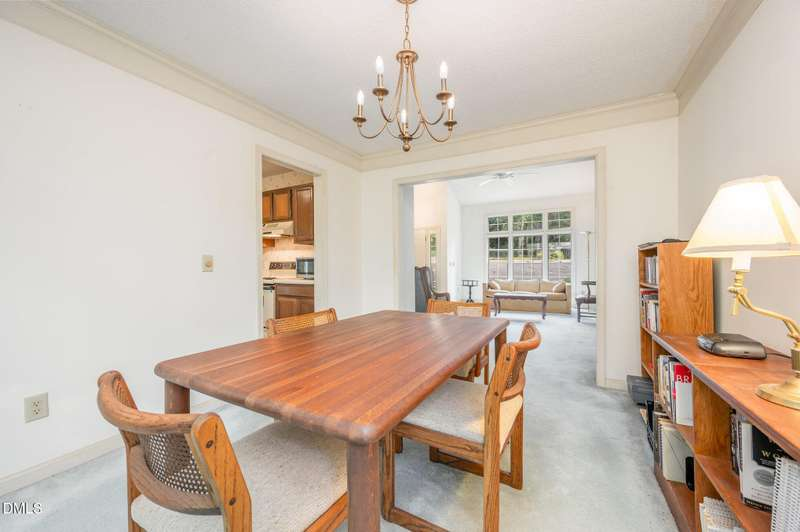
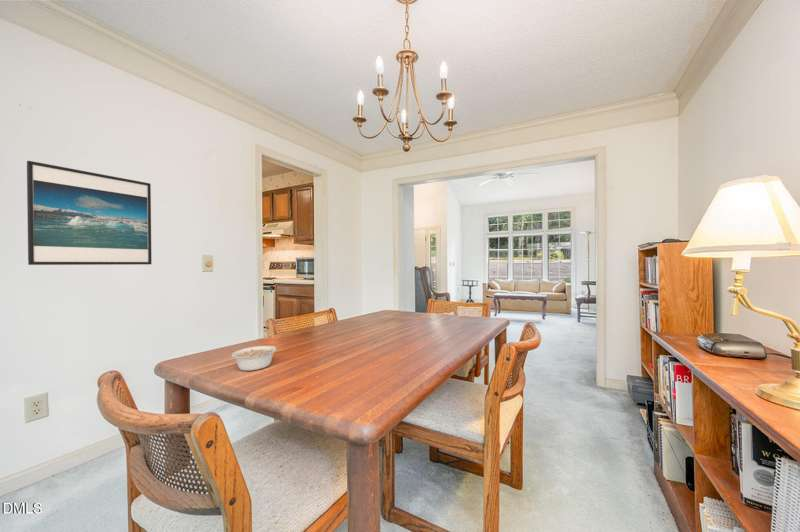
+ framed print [26,160,152,266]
+ legume [231,343,285,372]
